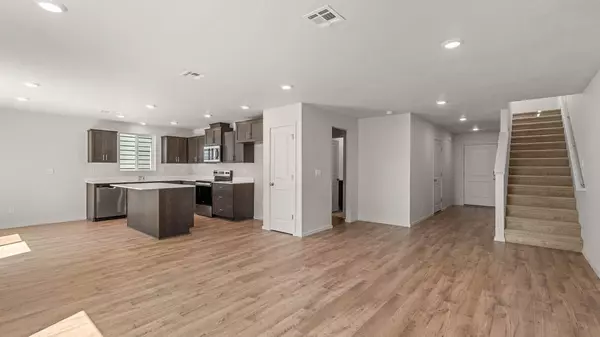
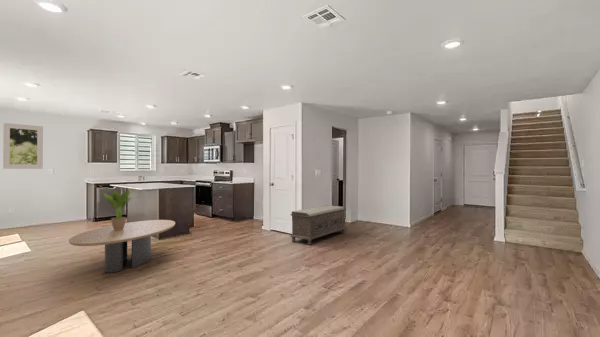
+ potted plant [99,185,141,230]
+ bench [289,204,347,246]
+ coffee table [68,219,176,274]
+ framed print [2,122,44,170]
